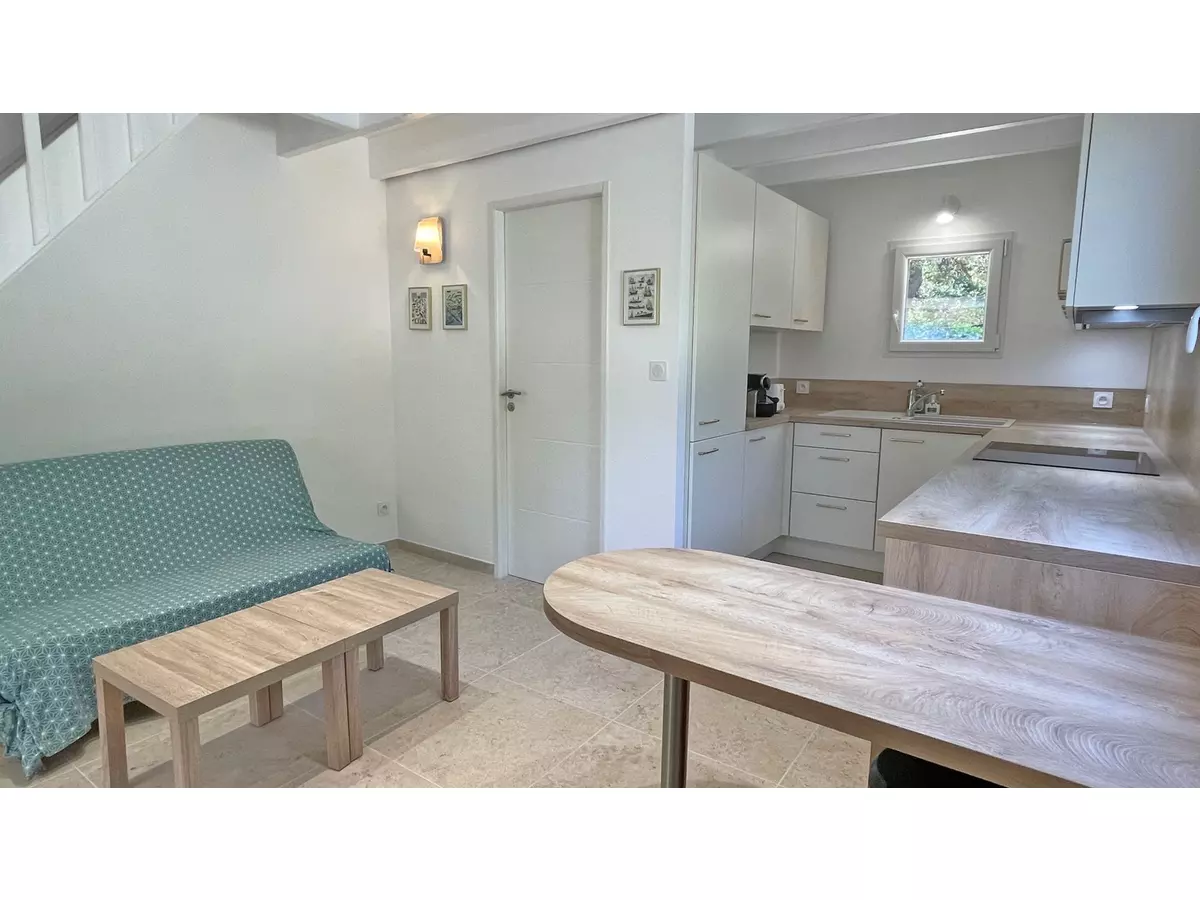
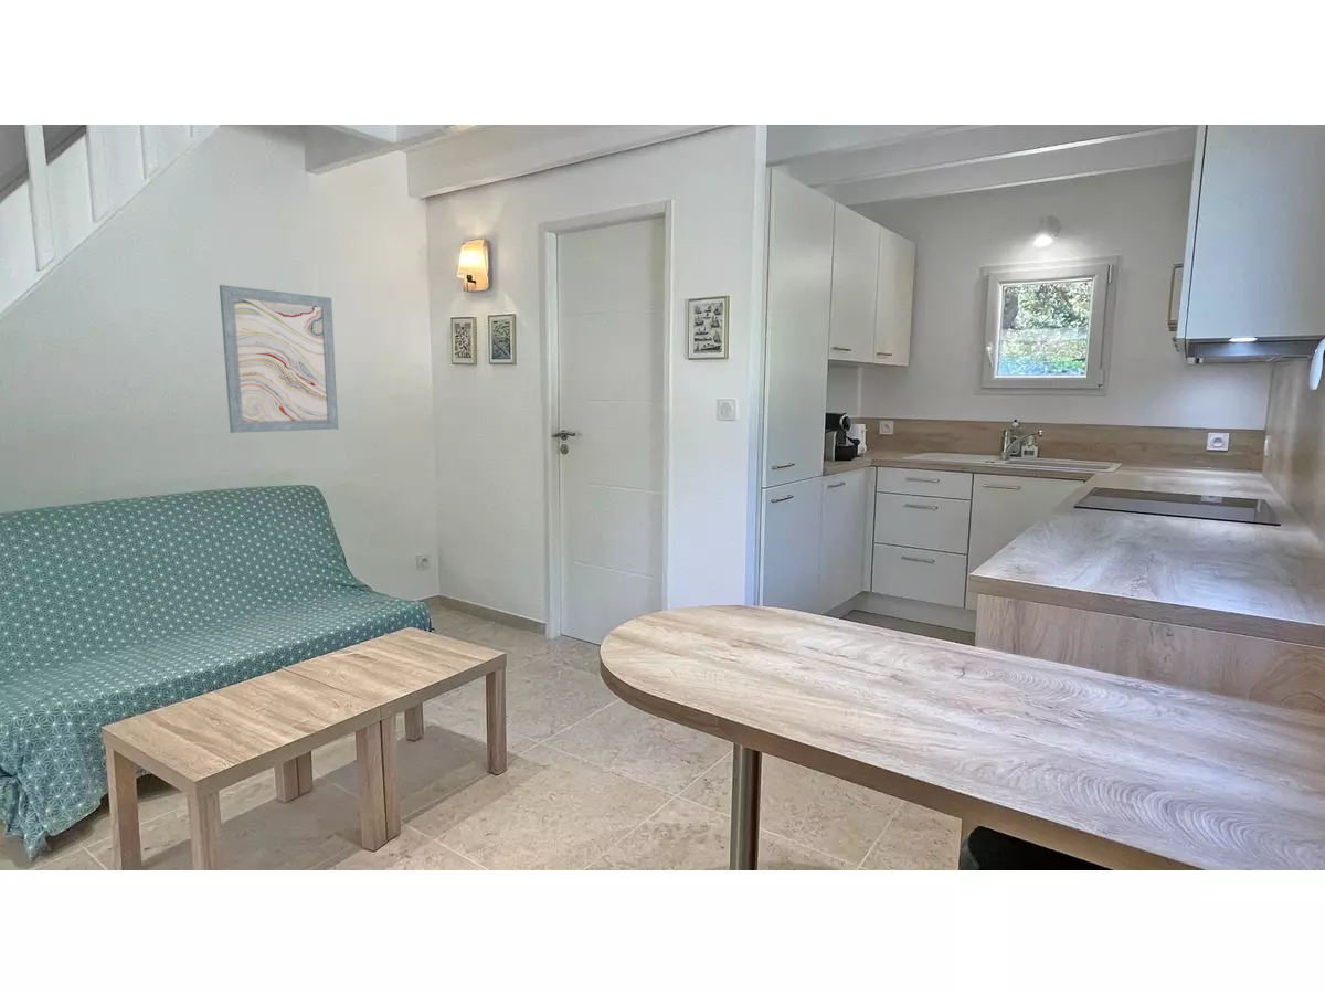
+ wall art [219,284,339,434]
